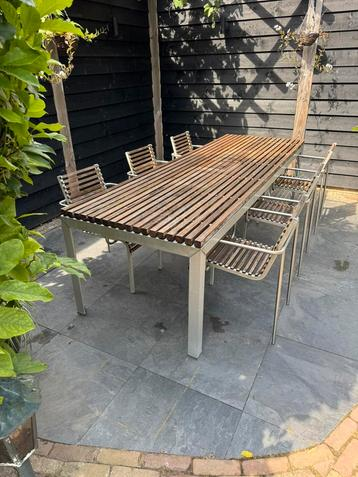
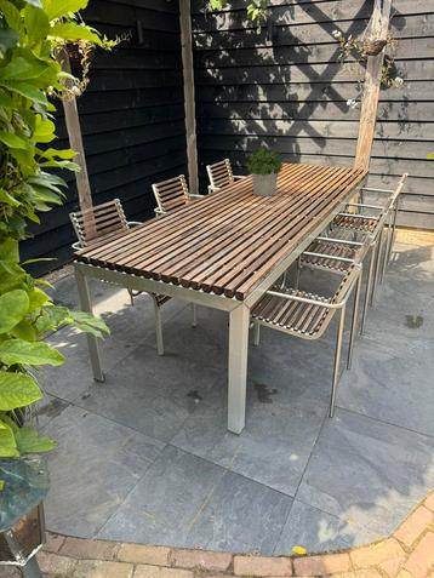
+ potted plant [244,147,284,198]
